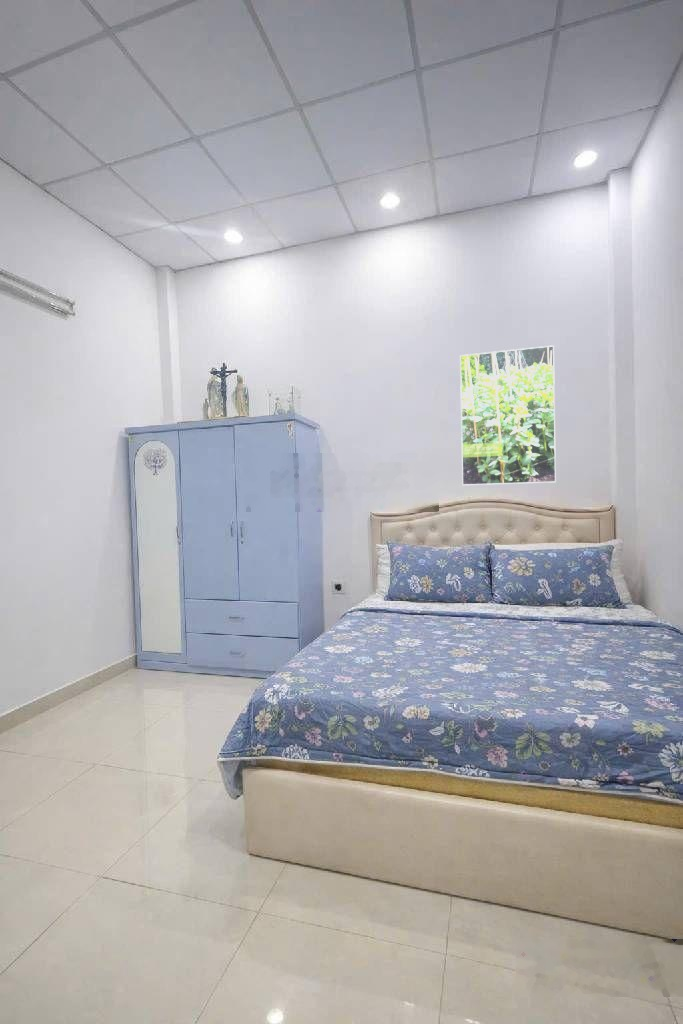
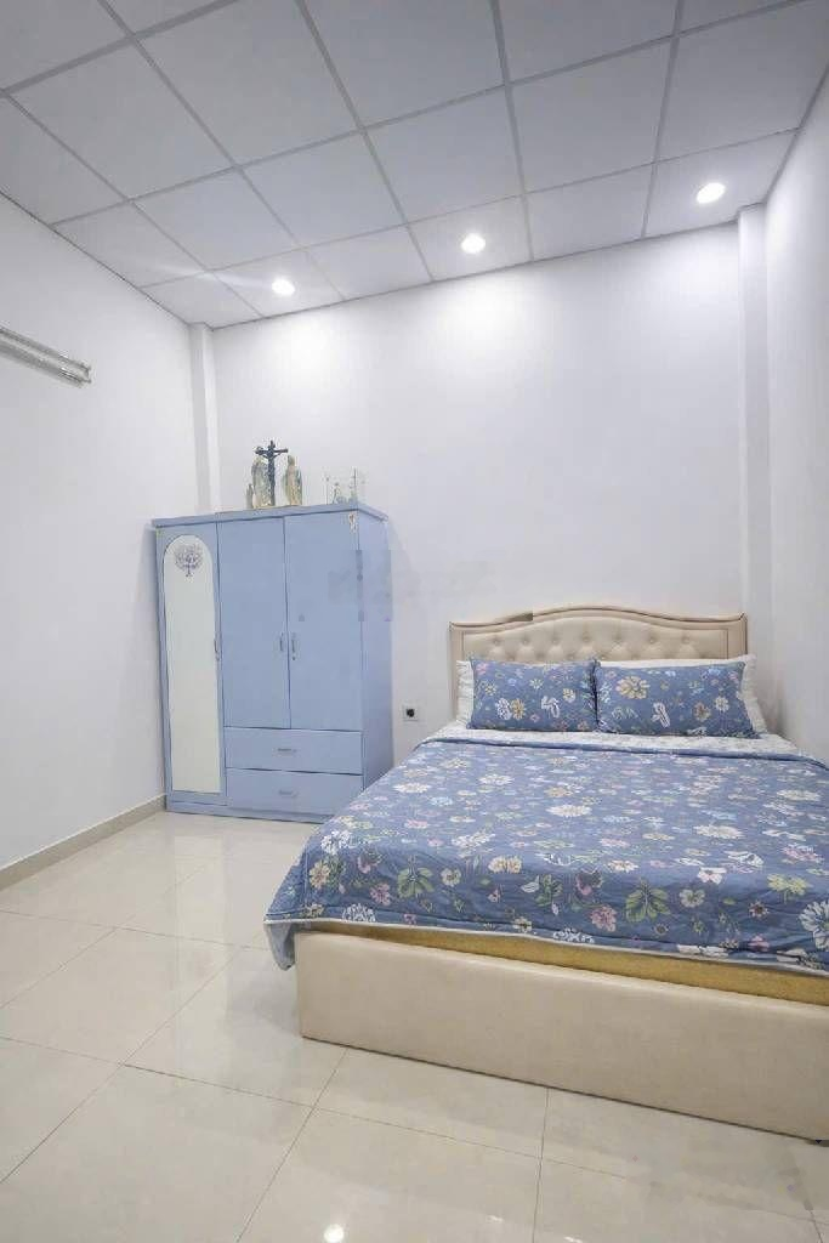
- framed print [459,344,557,486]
